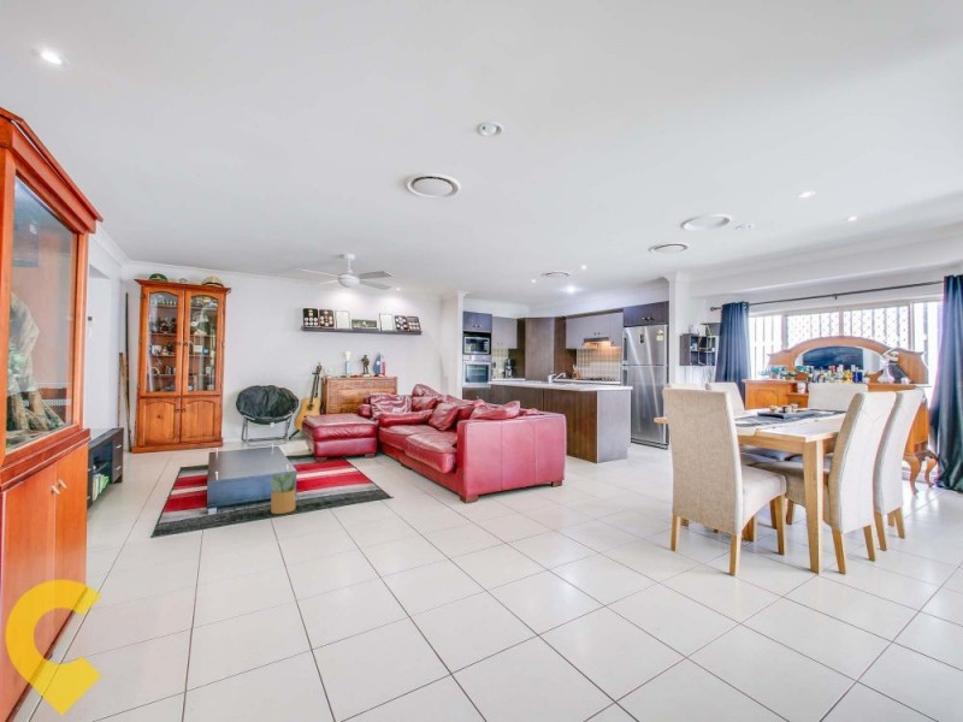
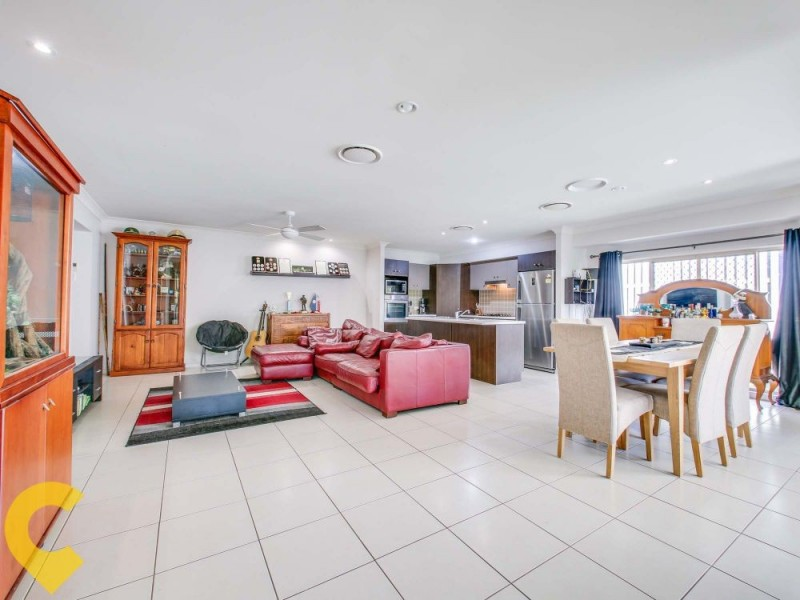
- potted plant [270,471,297,515]
